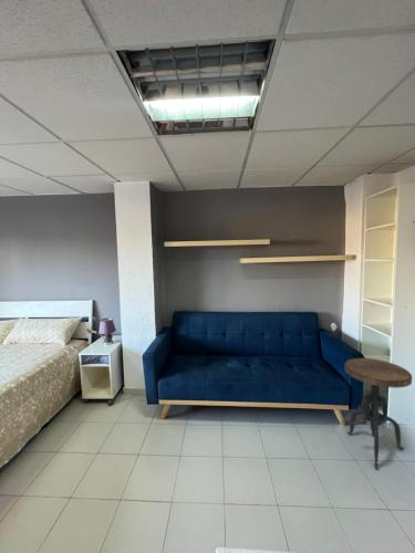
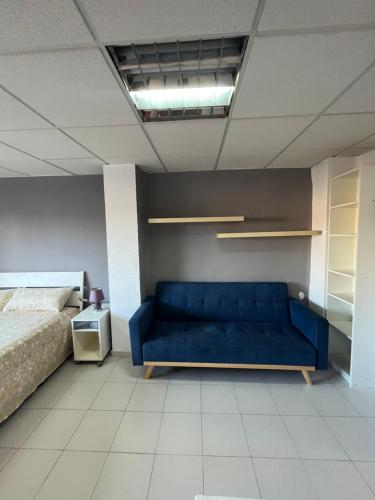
- side table [344,357,413,470]
